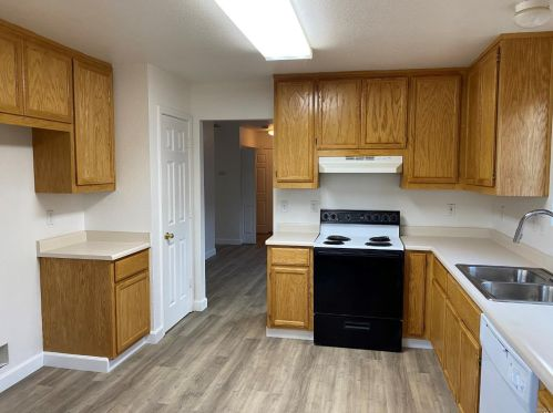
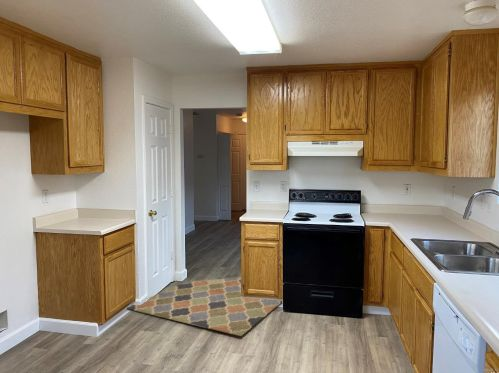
+ rug [126,277,283,337]
